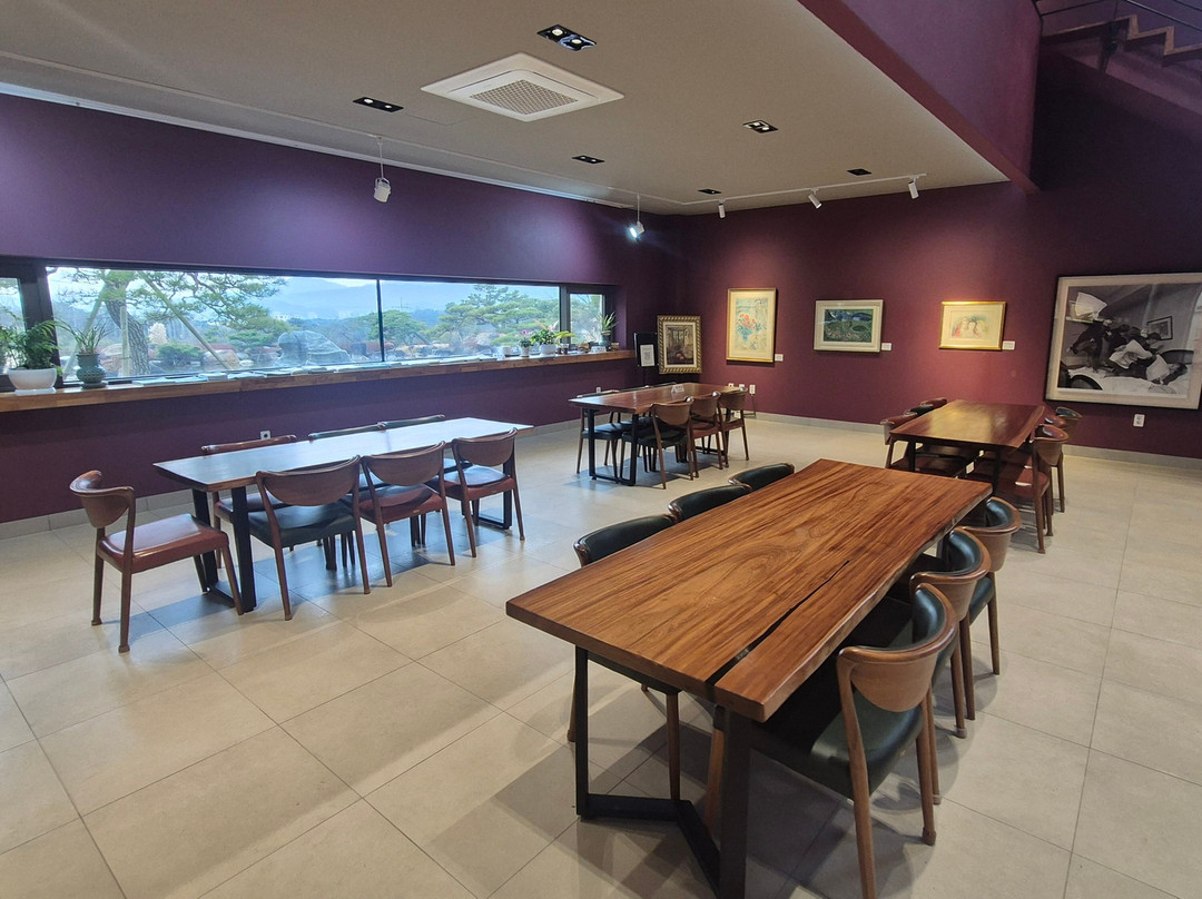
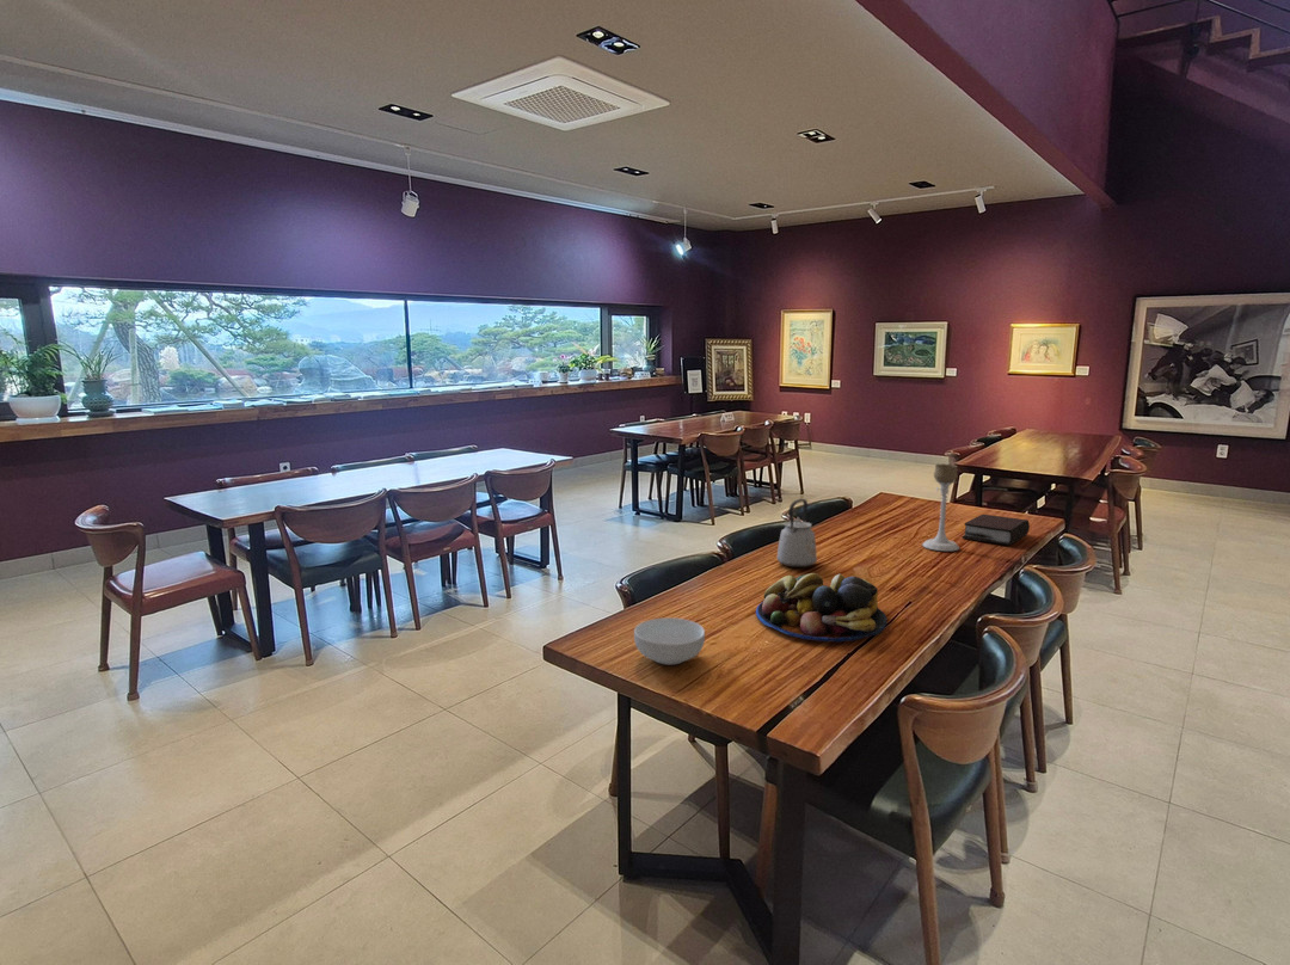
+ bible [960,514,1031,547]
+ cereal bowl [633,616,706,666]
+ candle holder [921,462,960,552]
+ fruit bowl [755,572,889,644]
+ kettle [776,498,818,568]
